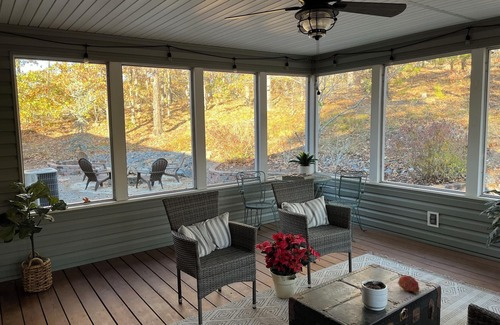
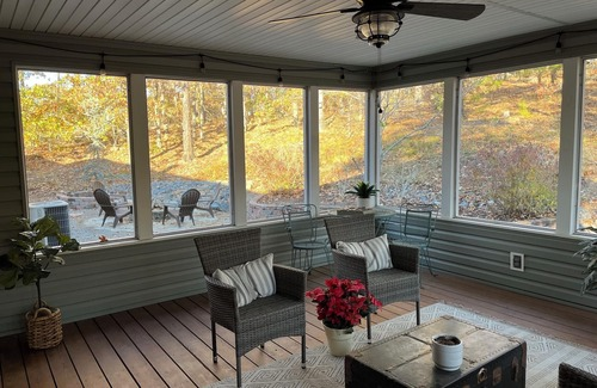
- fruit [397,275,420,294]
